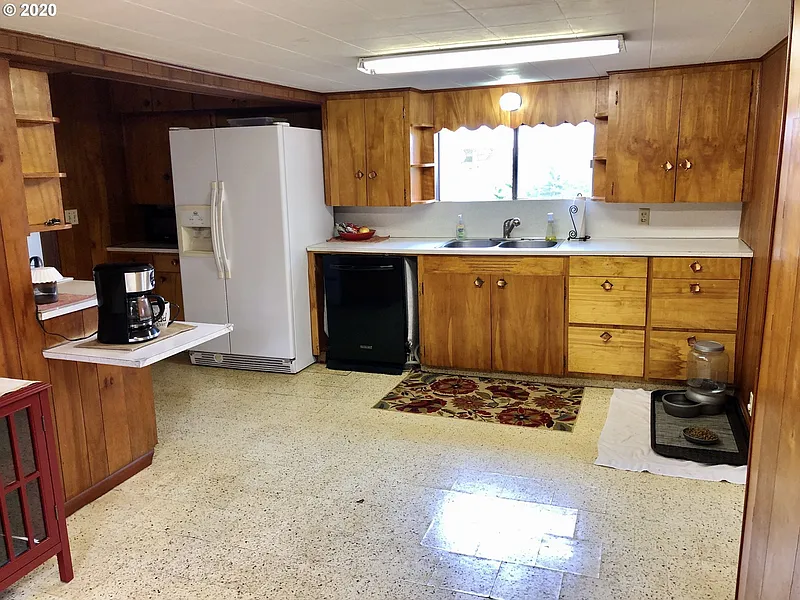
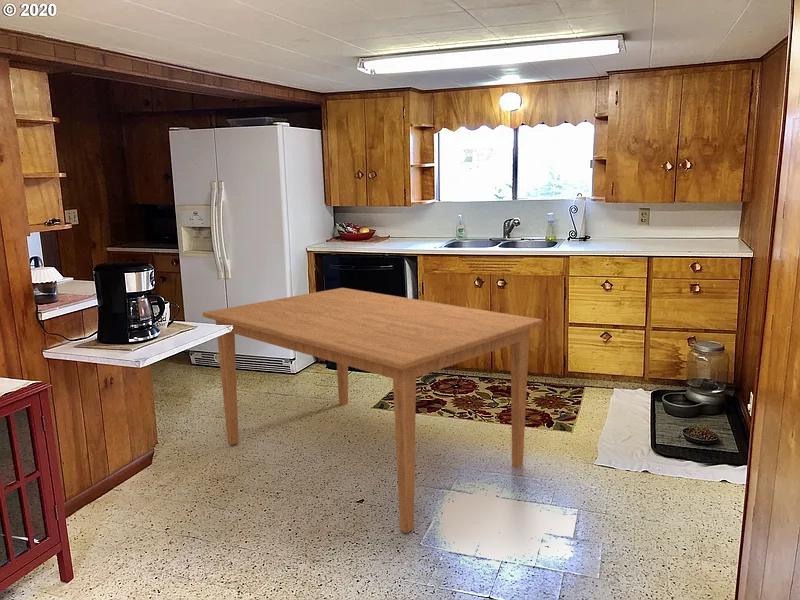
+ dining table [202,287,544,534]
